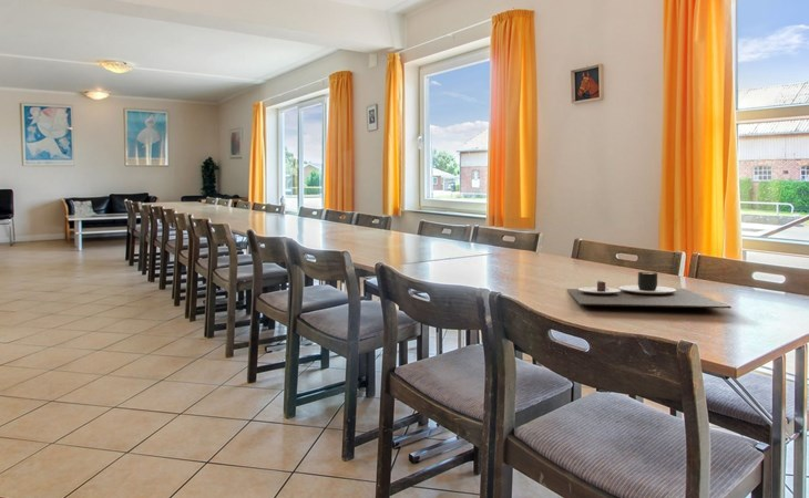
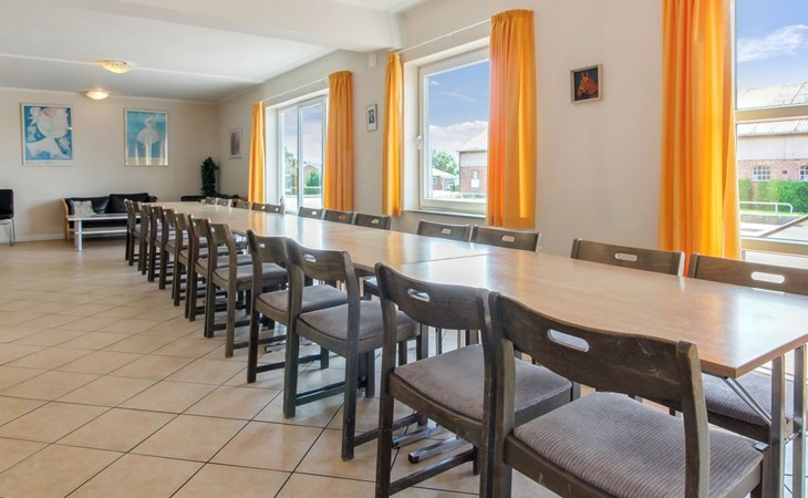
- place mat [566,271,733,310]
